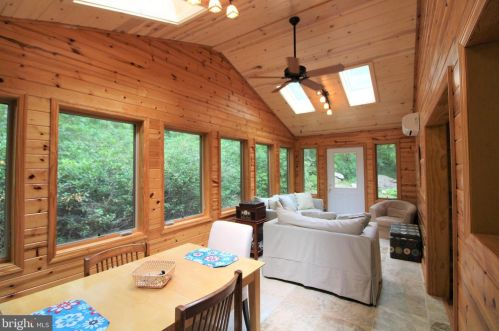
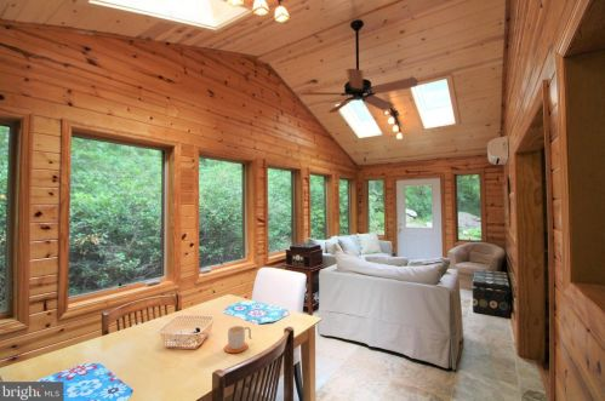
+ mug [223,325,253,354]
